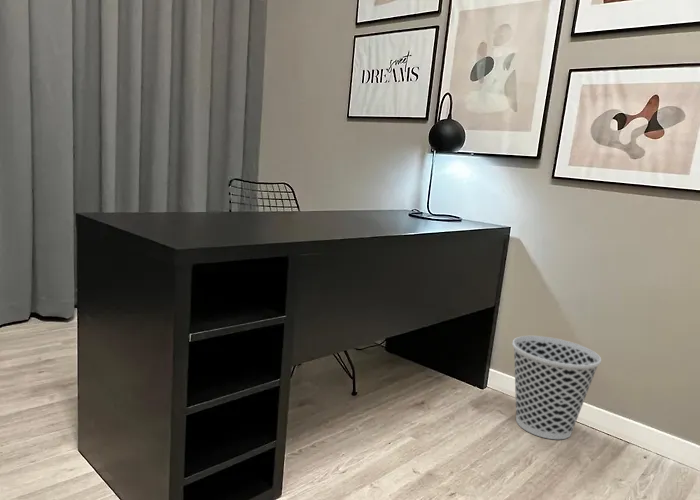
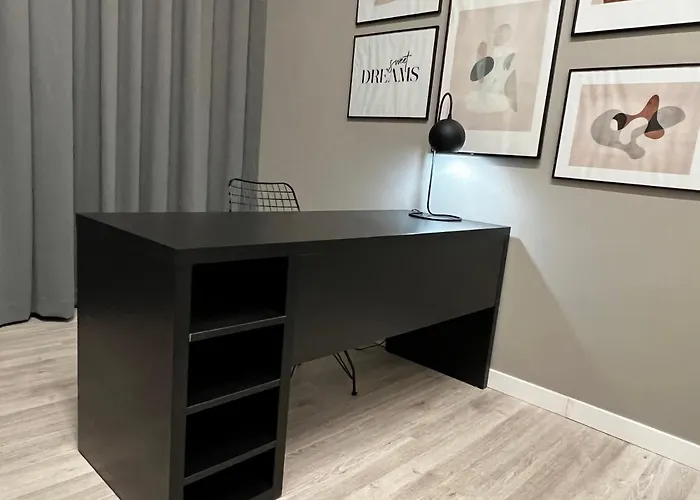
- wastebasket [511,335,602,440]
